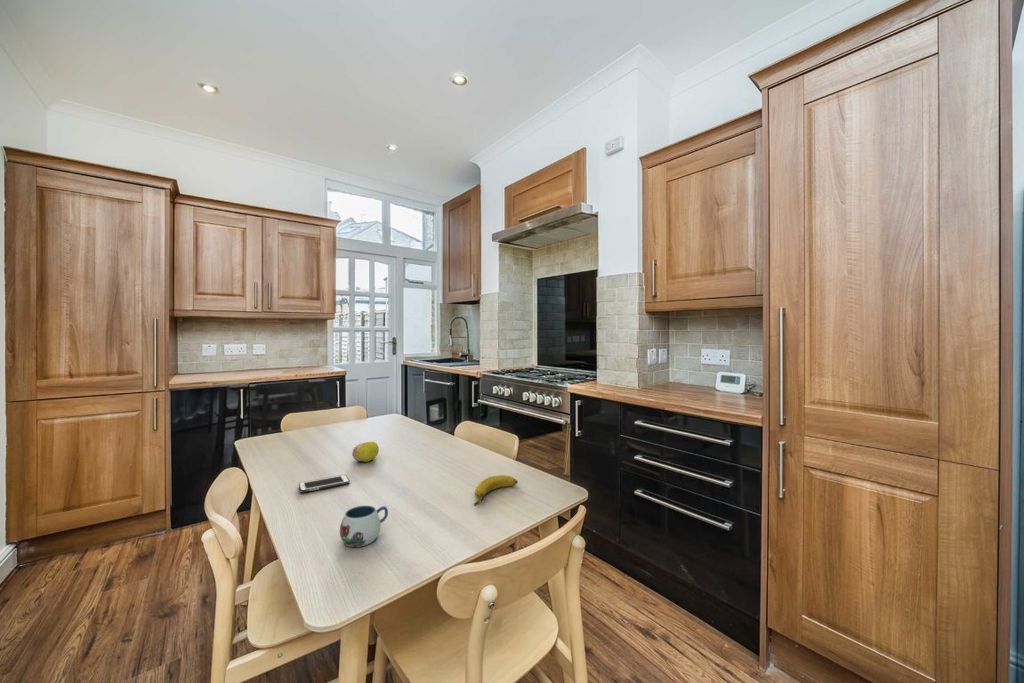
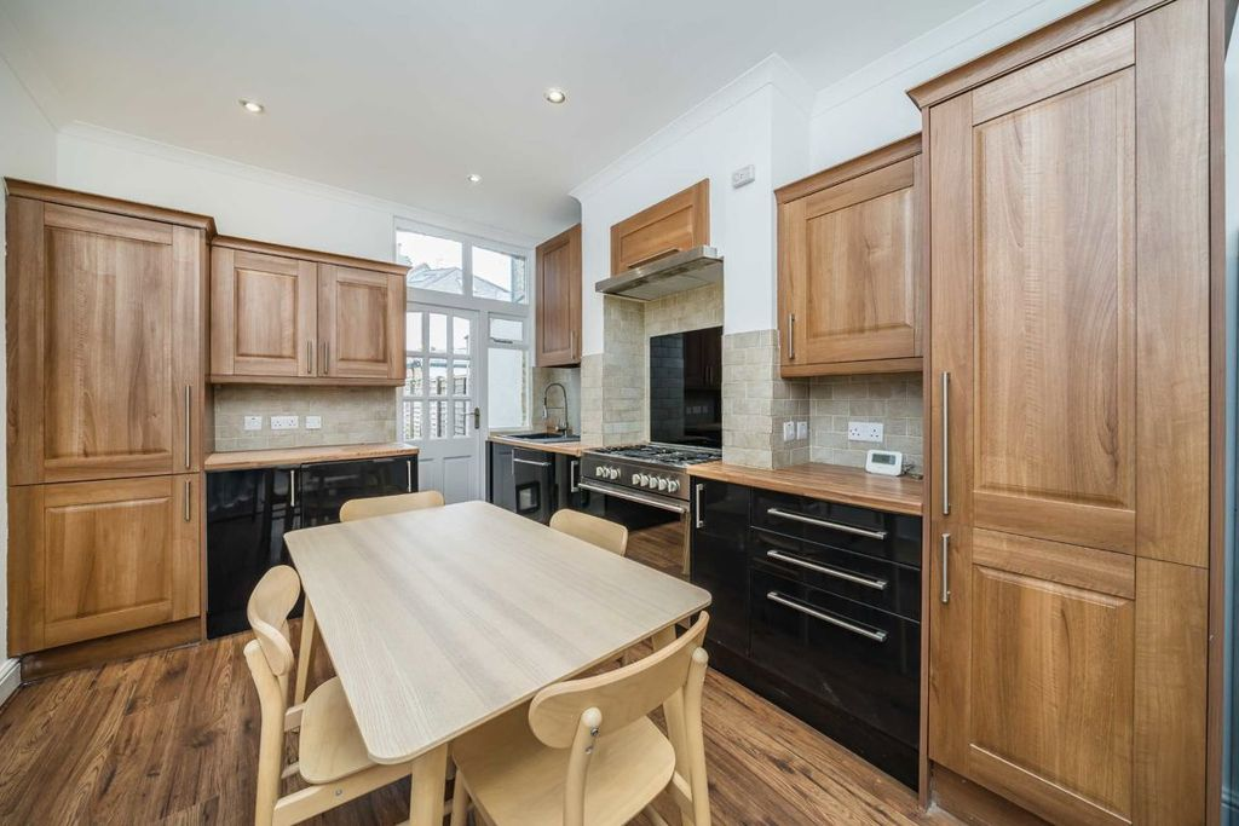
- cell phone [298,474,351,493]
- mug [339,505,389,548]
- banana [473,474,519,507]
- fruit [351,441,380,463]
